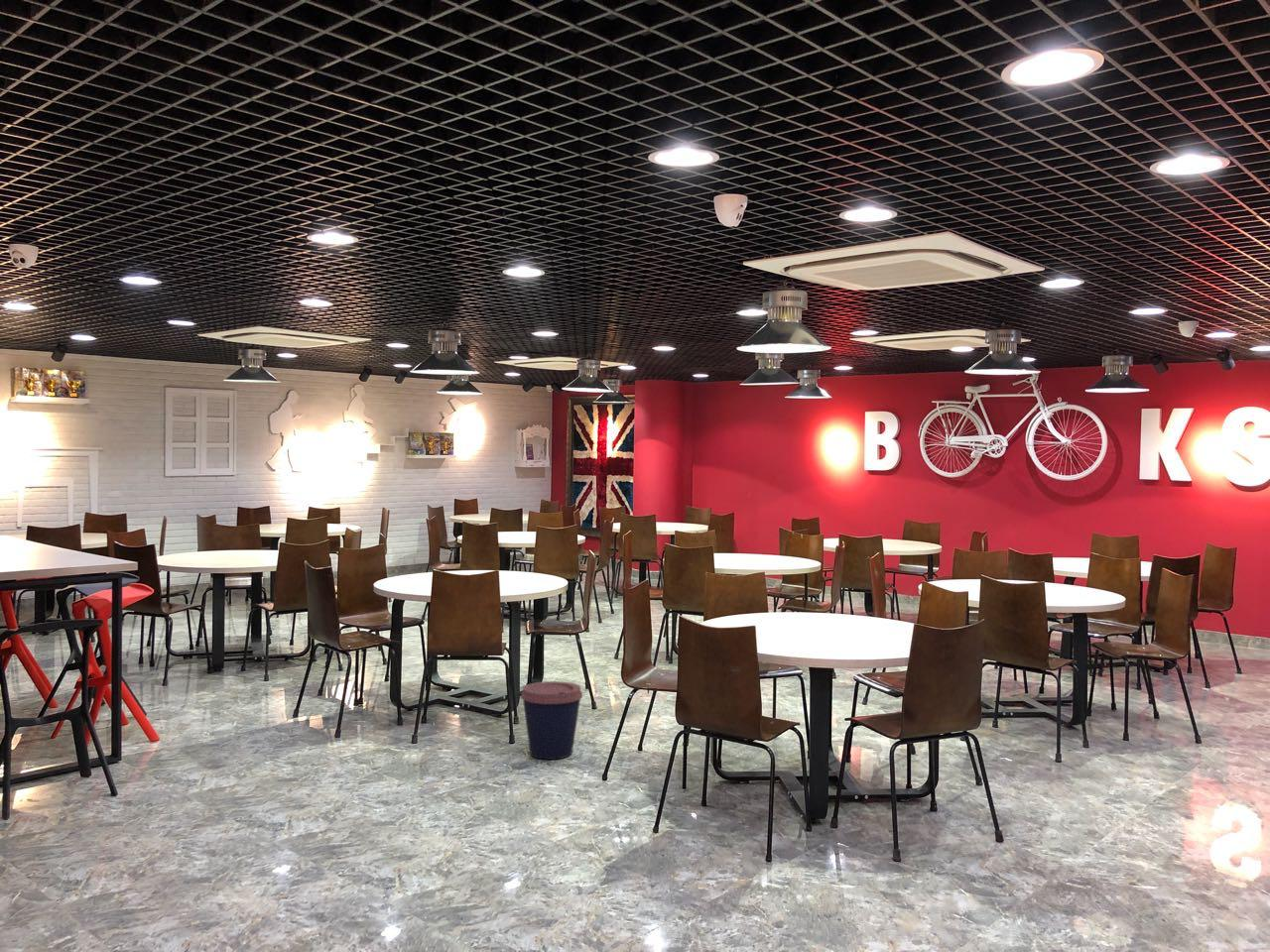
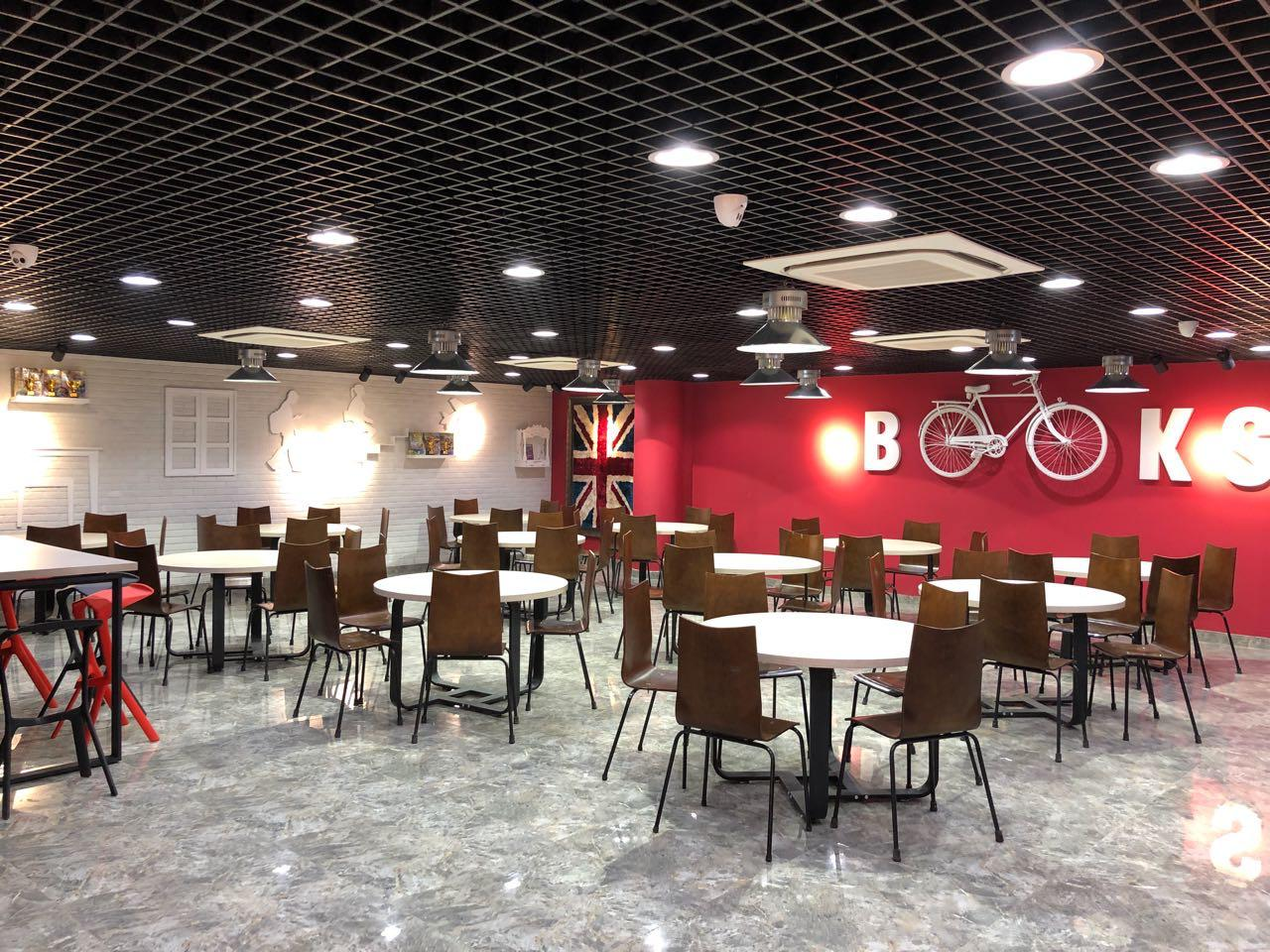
- coffee cup [520,680,583,761]
